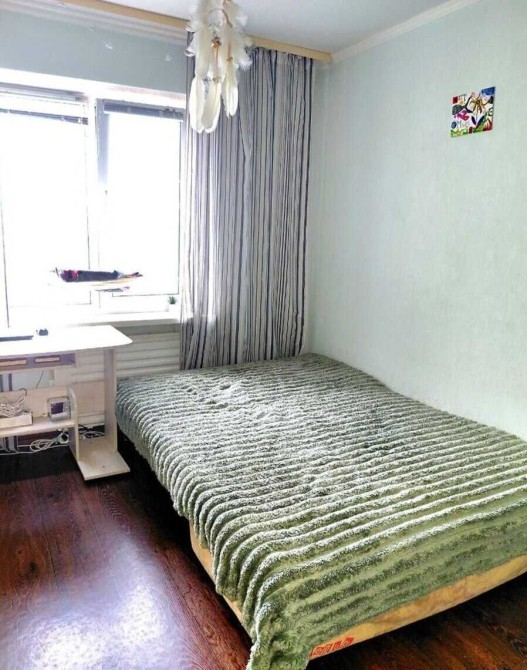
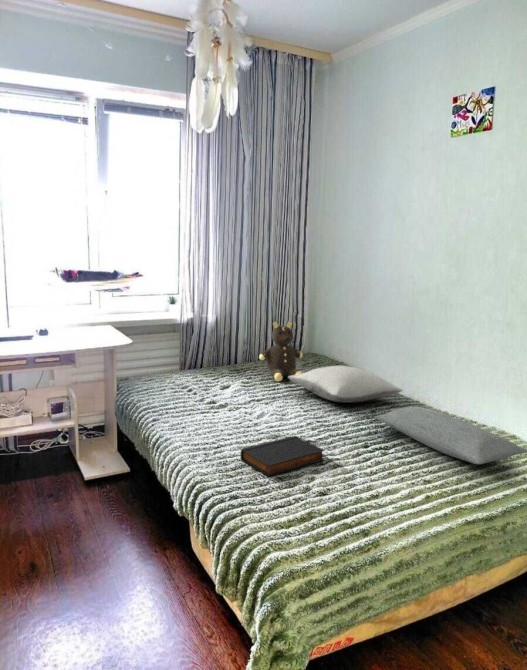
+ book [240,435,326,477]
+ pillow [374,406,527,465]
+ pillow [287,365,404,404]
+ teddy bear [258,320,304,382]
